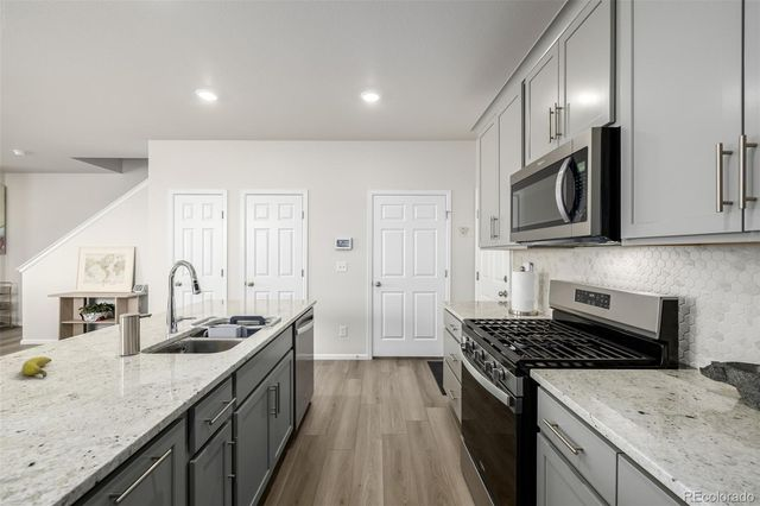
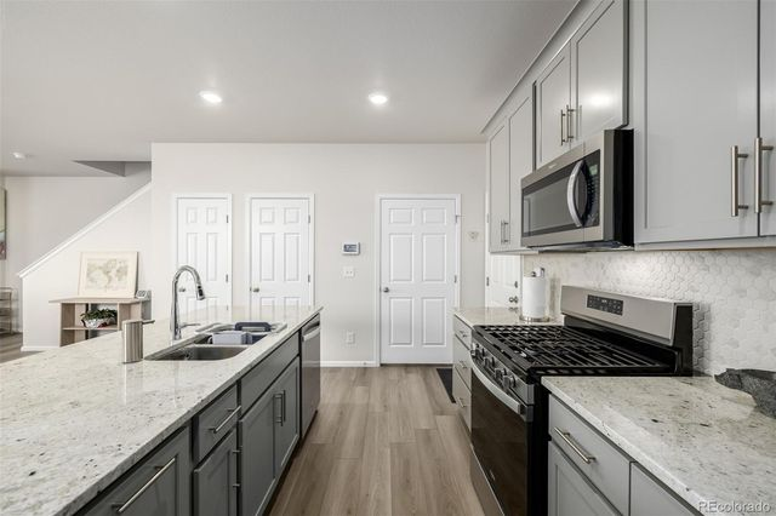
- banana [20,355,52,379]
